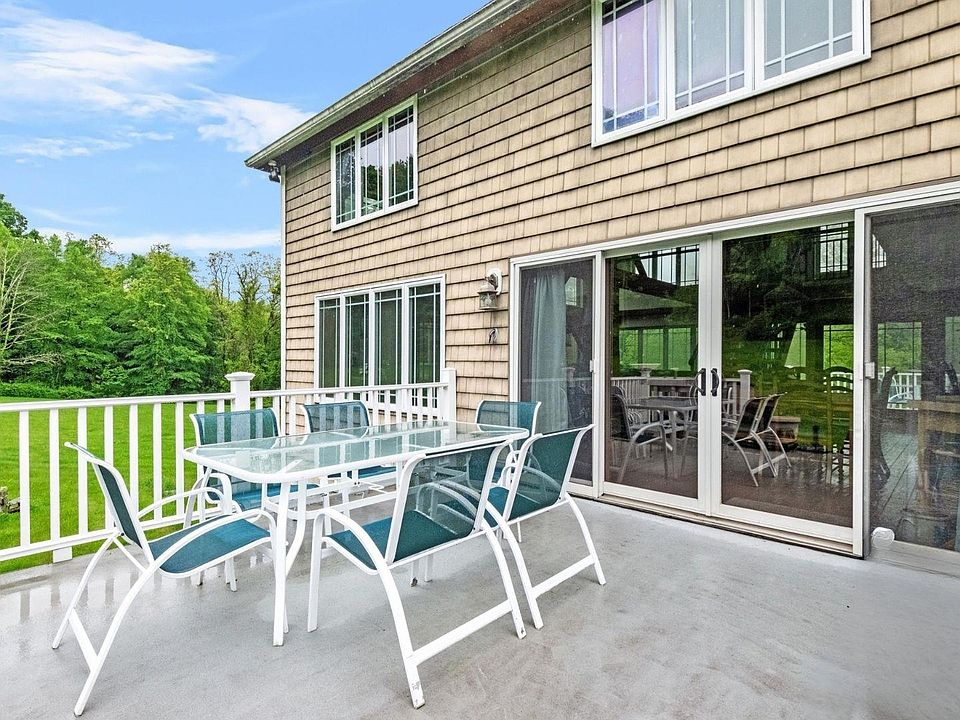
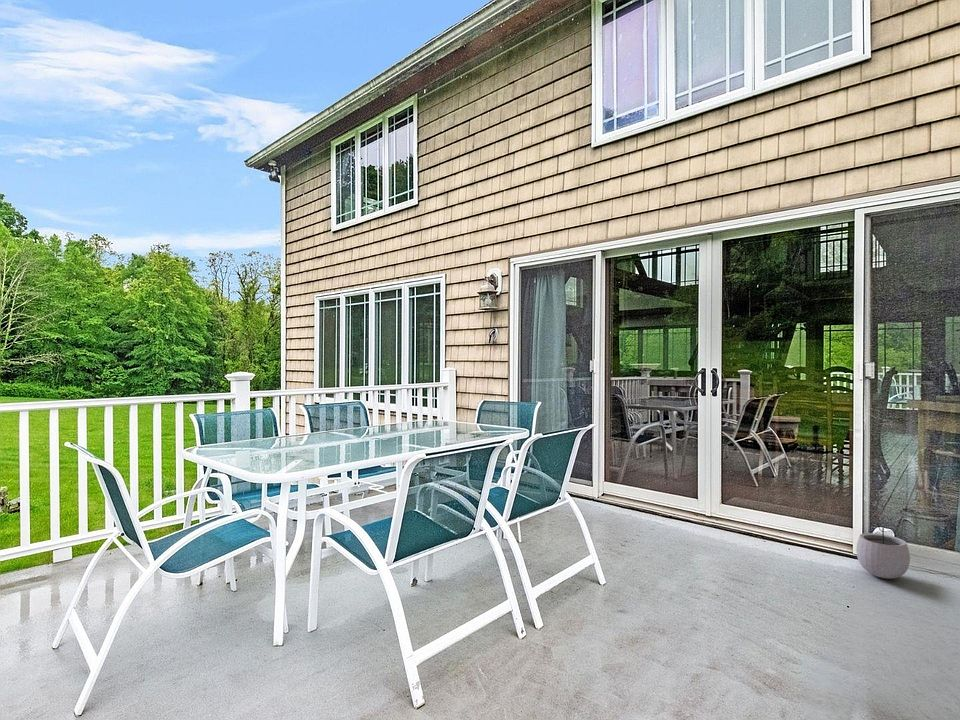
+ plant pot [855,524,911,580]
